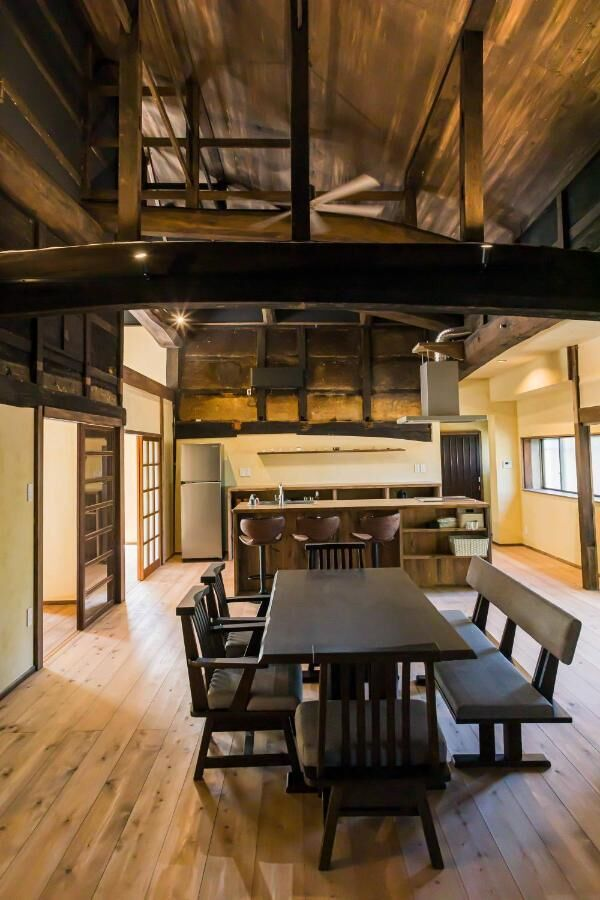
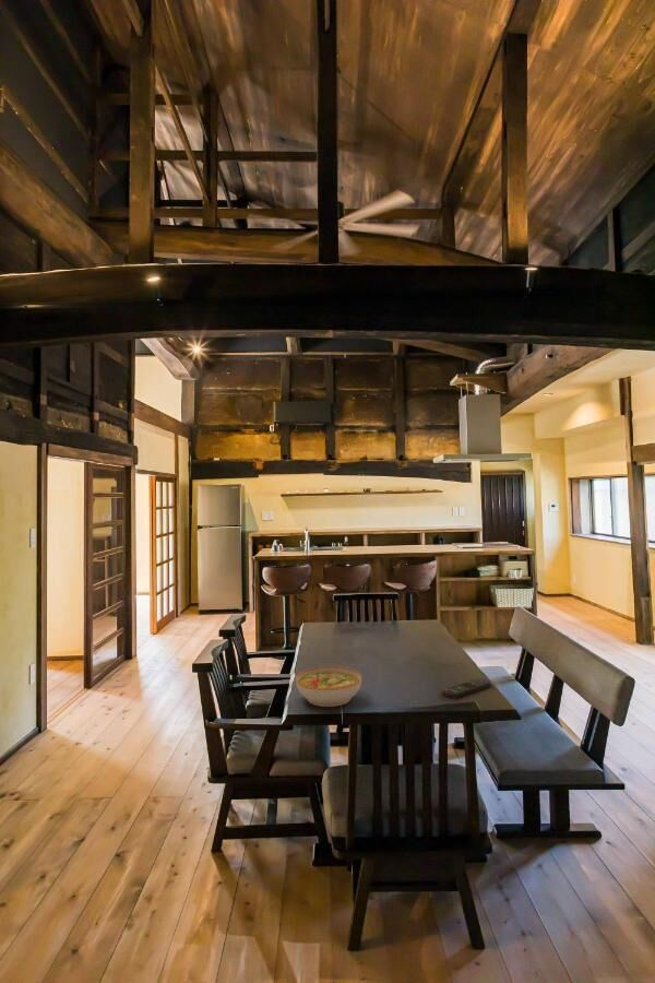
+ remote control [441,677,491,700]
+ bowl [295,665,362,708]
